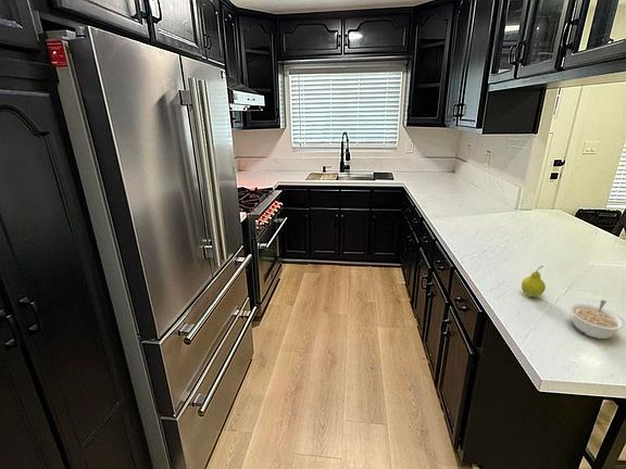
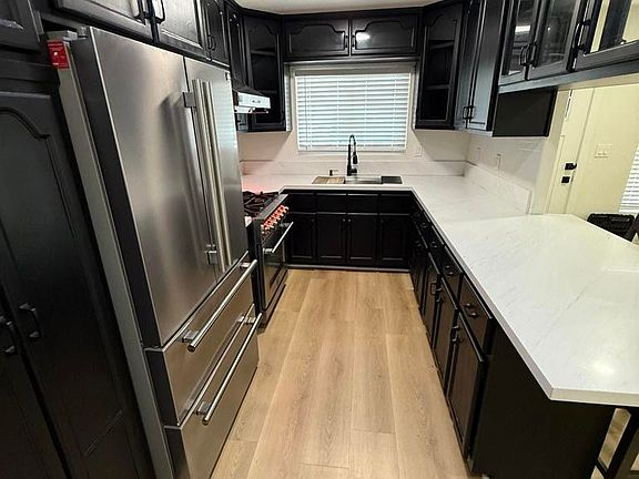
- fruit [521,265,547,297]
- legume [568,300,626,340]
